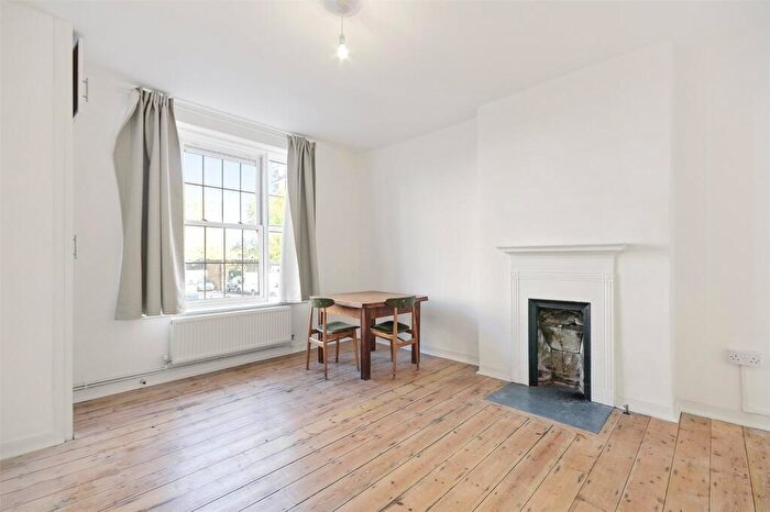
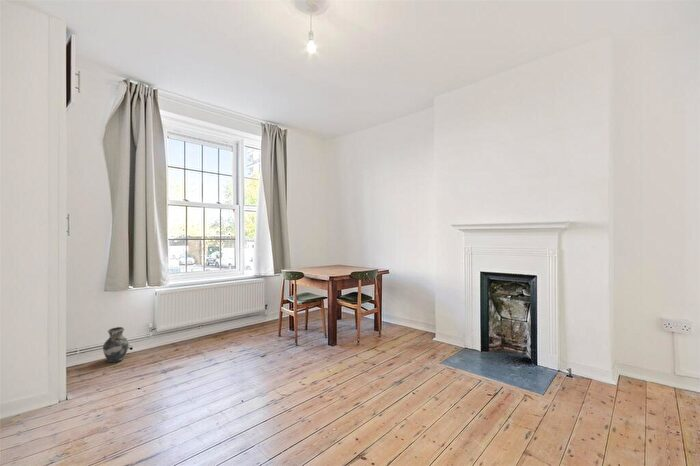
+ ceramic jug [102,326,130,363]
